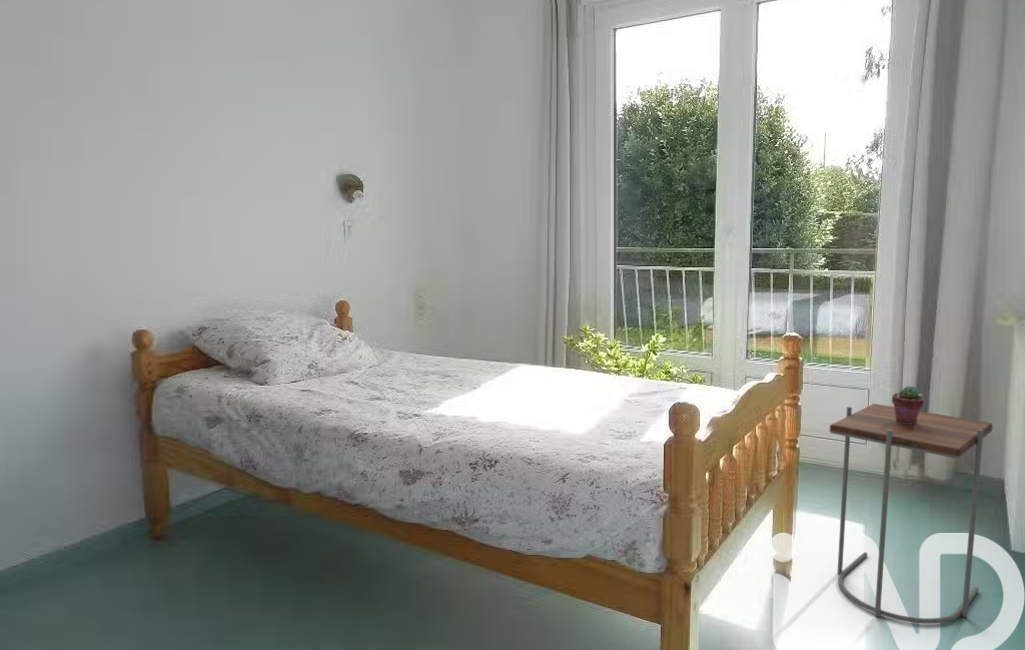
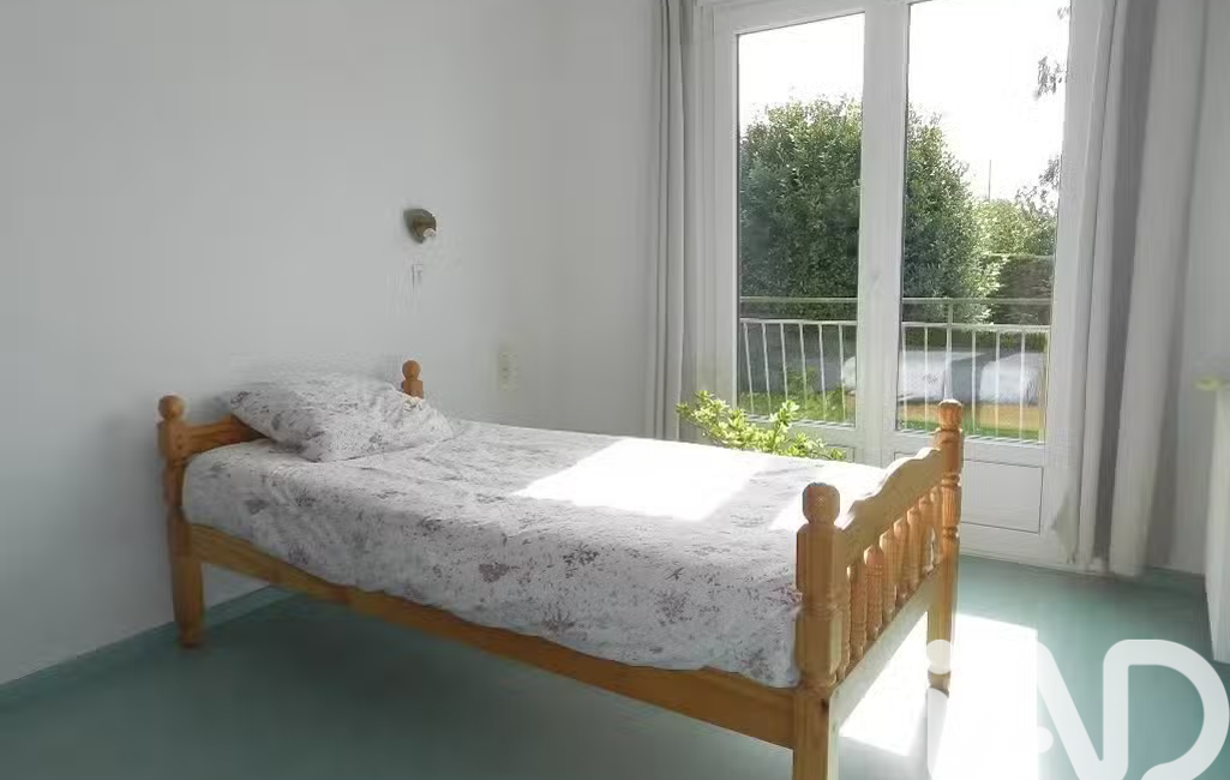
- side table [829,403,994,625]
- potted succulent [891,385,925,424]
